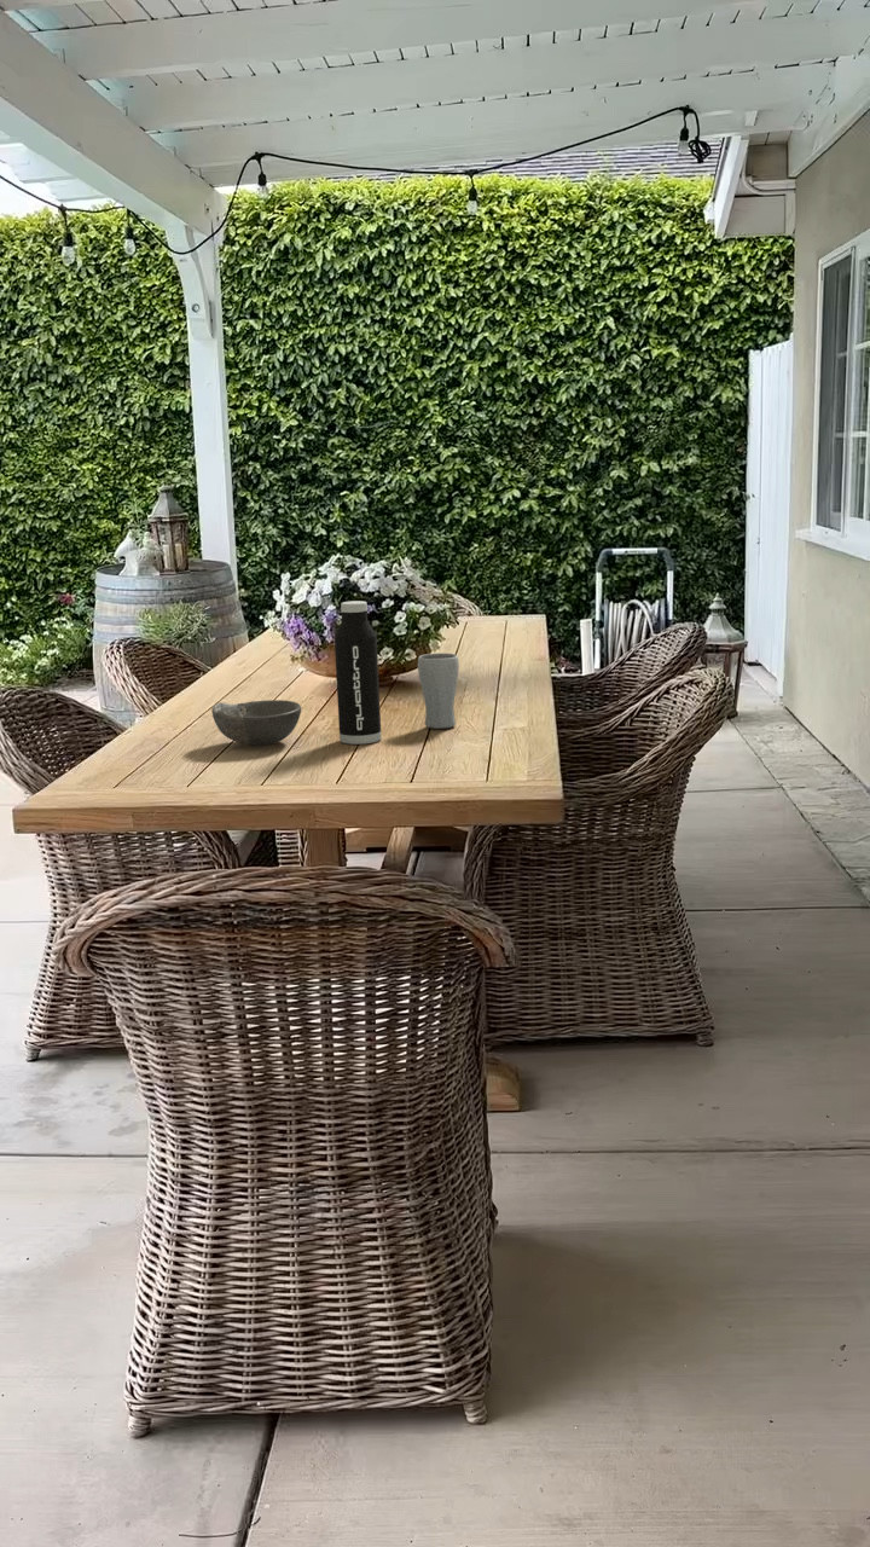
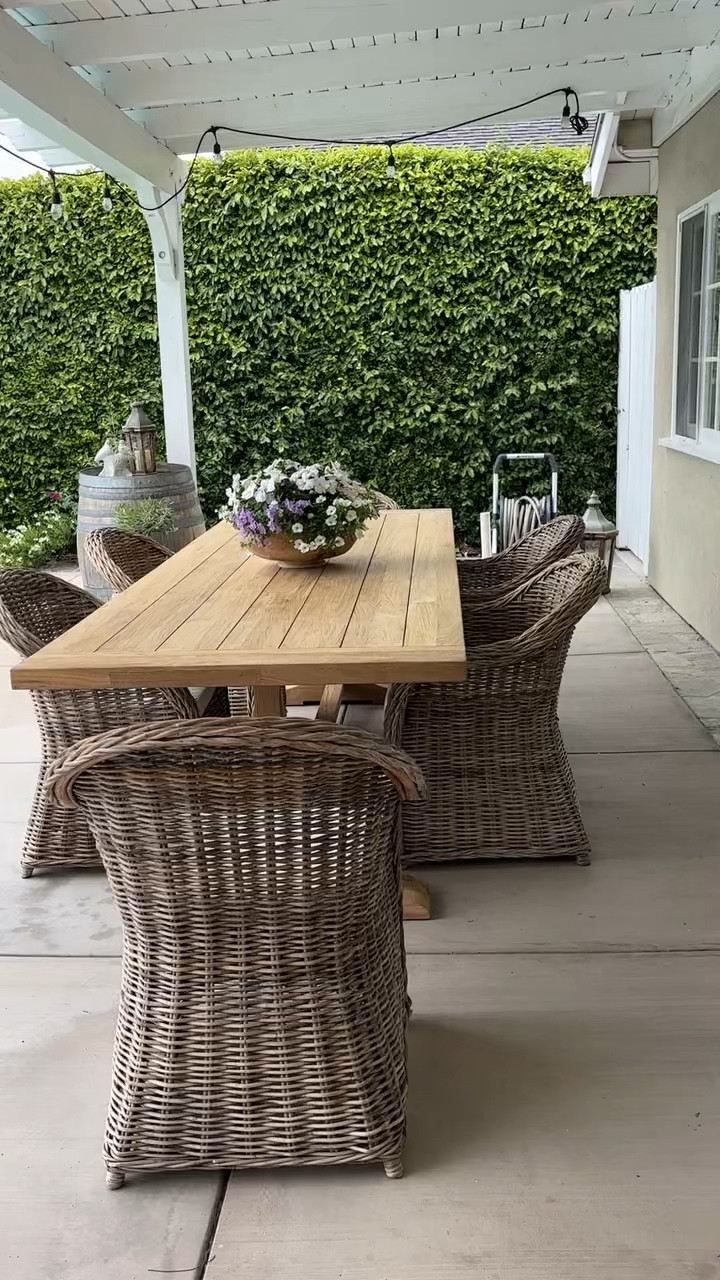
- bowl [210,699,302,747]
- drinking glass [417,653,460,730]
- water bottle [334,599,383,746]
